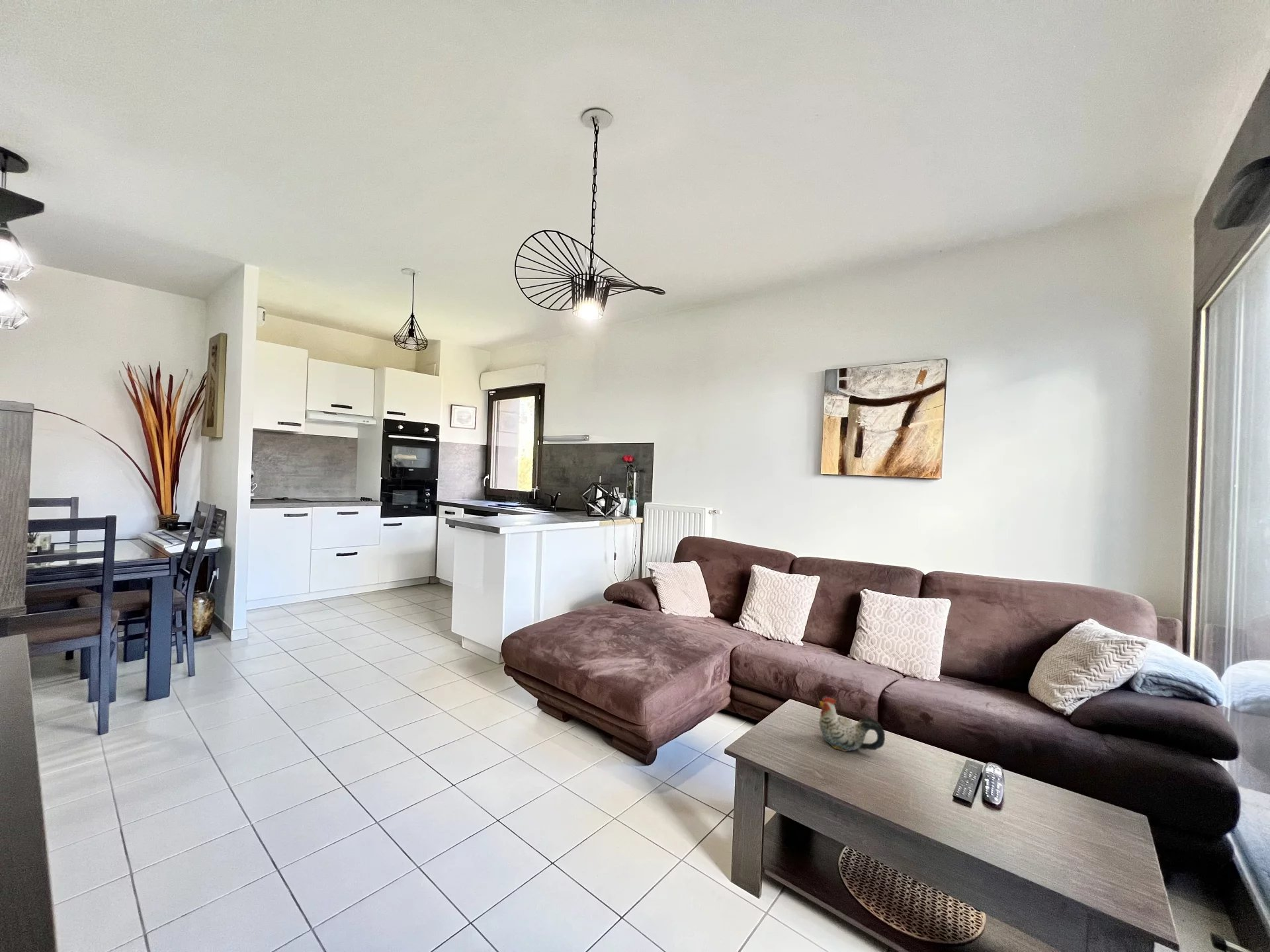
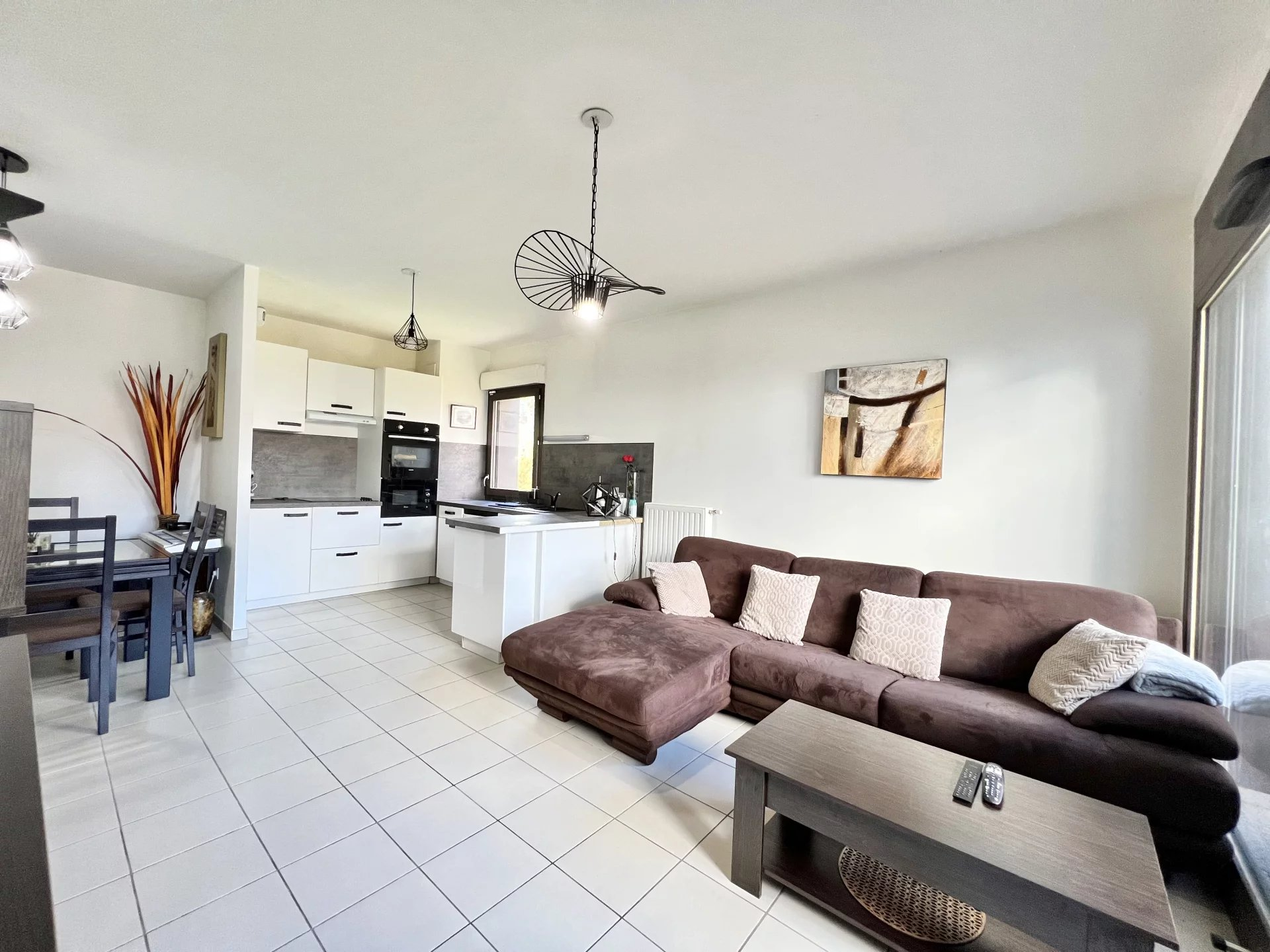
- chicken figurine [818,697,886,752]
